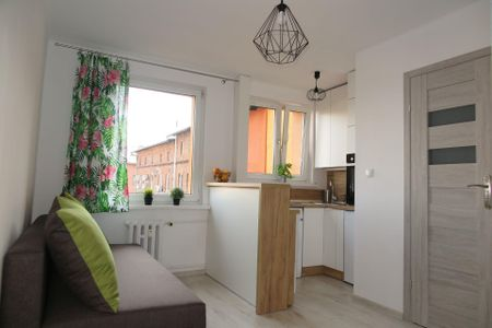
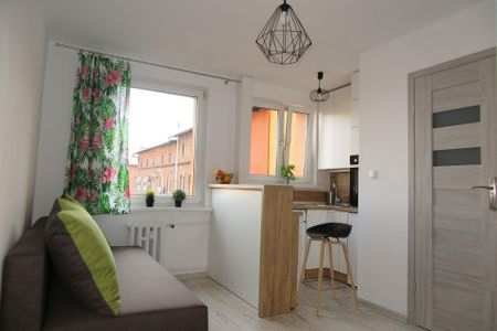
+ stool [295,221,360,317]
